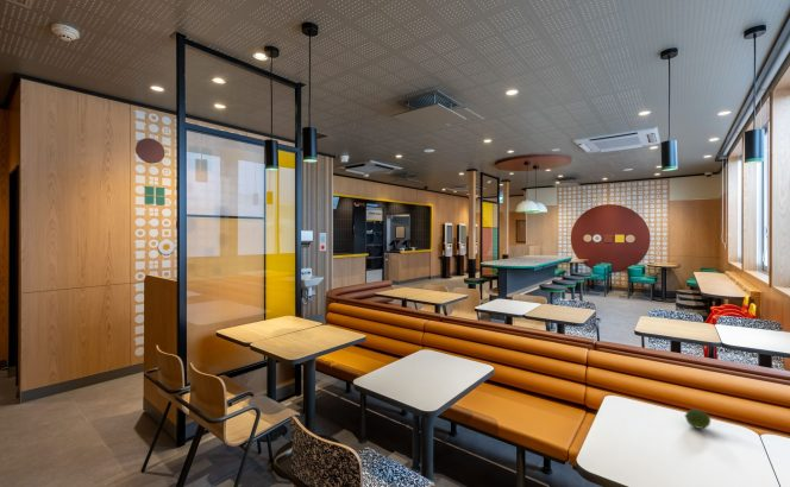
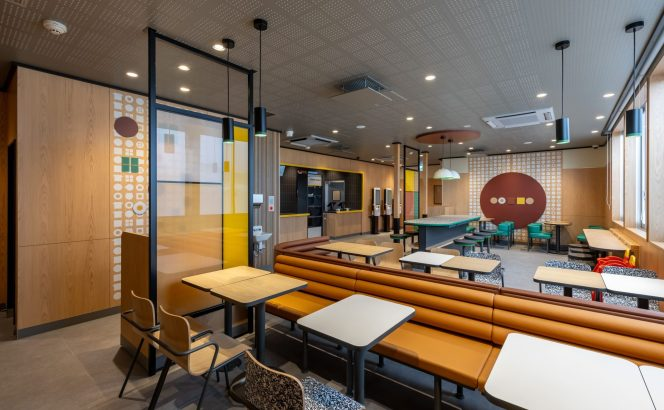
- fruit [683,407,711,430]
